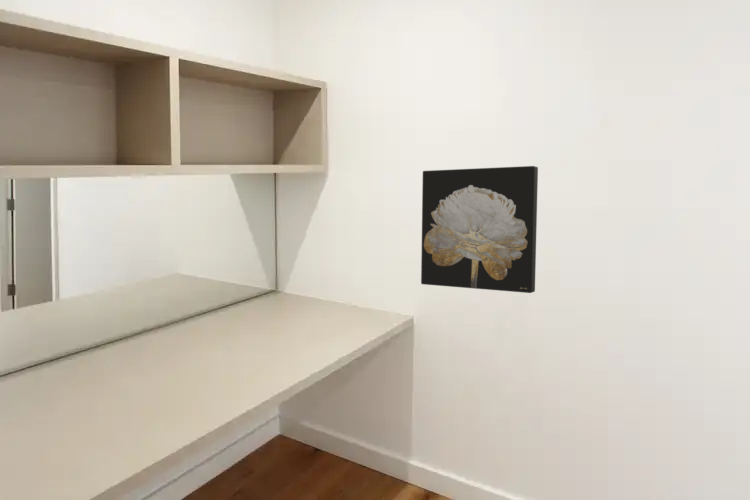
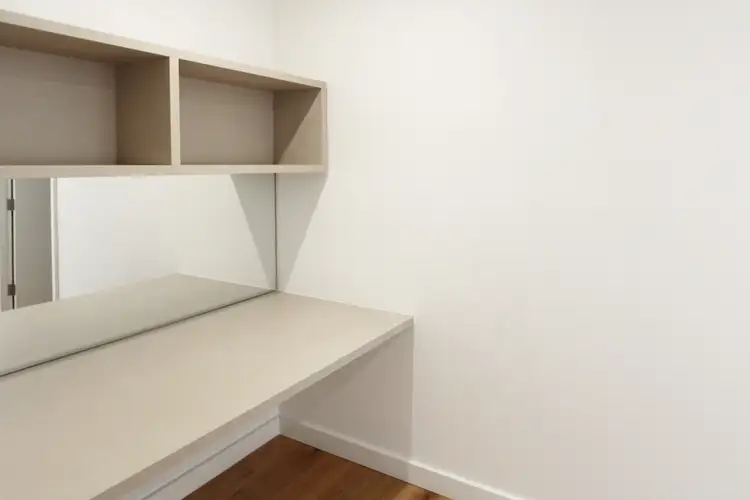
- wall art [420,165,539,294]
